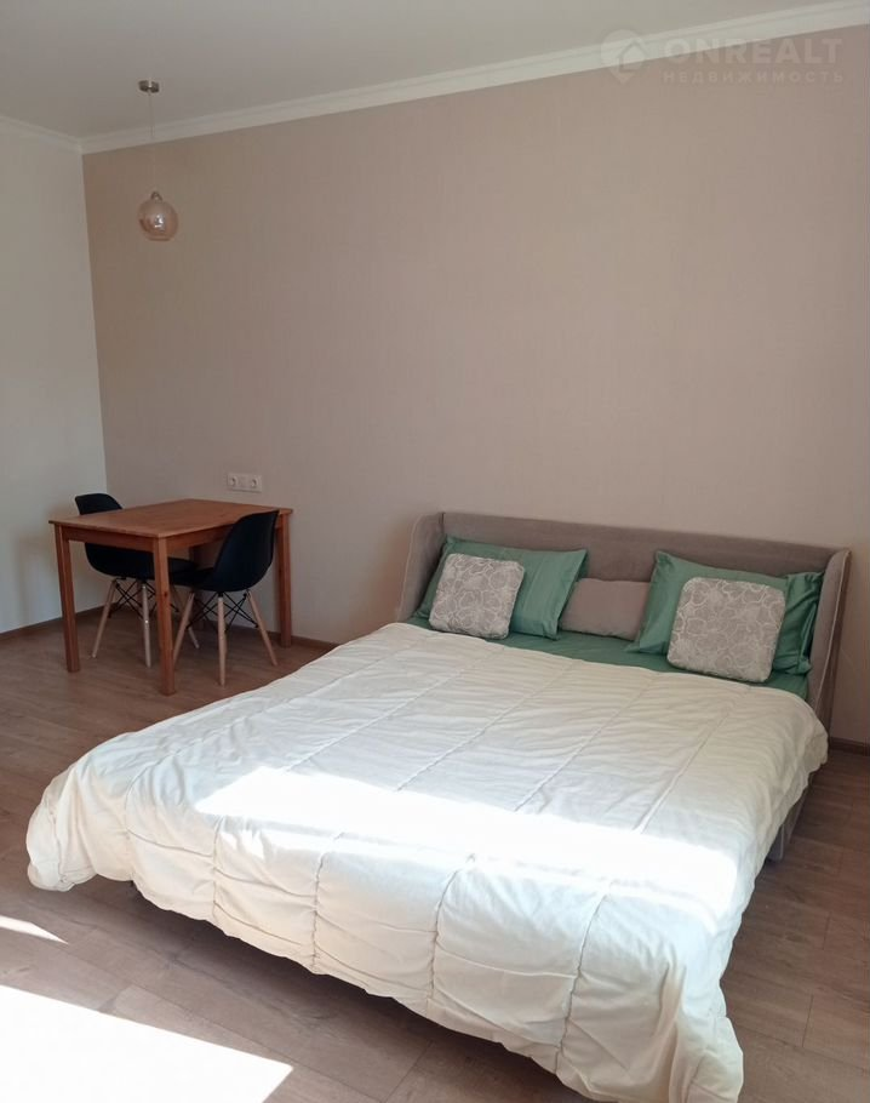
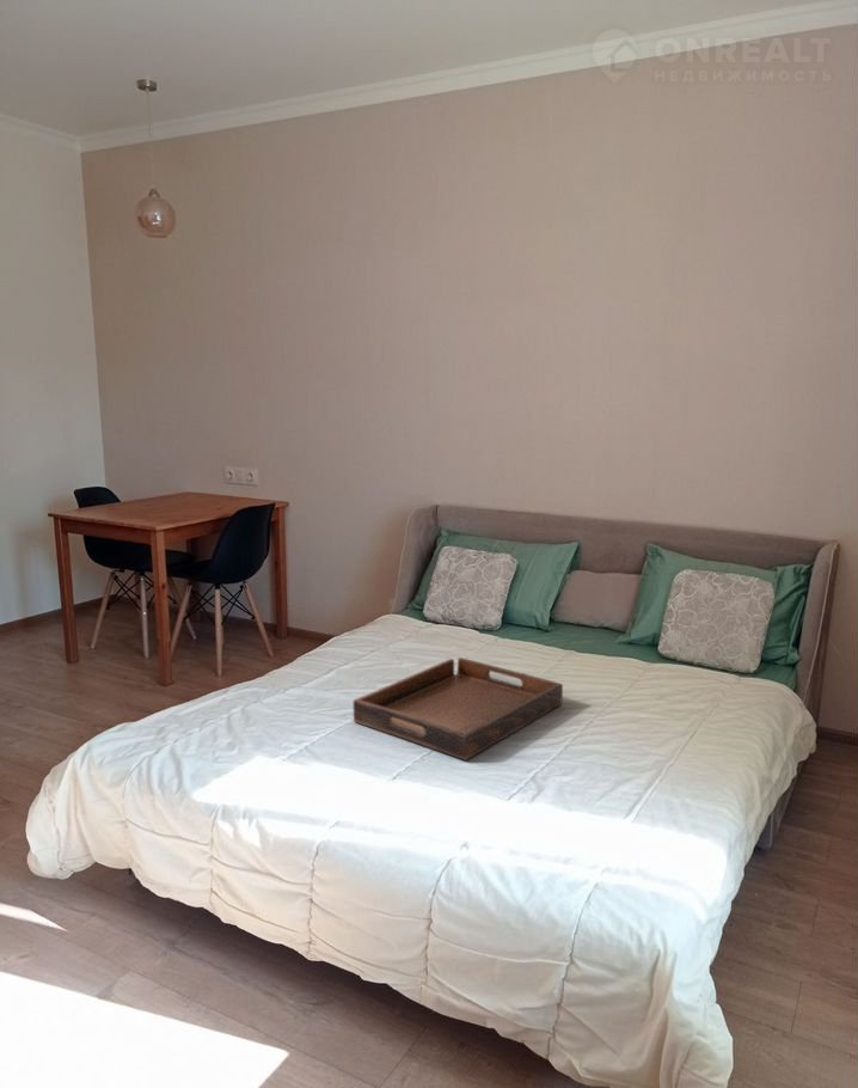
+ serving tray [353,656,564,762]
